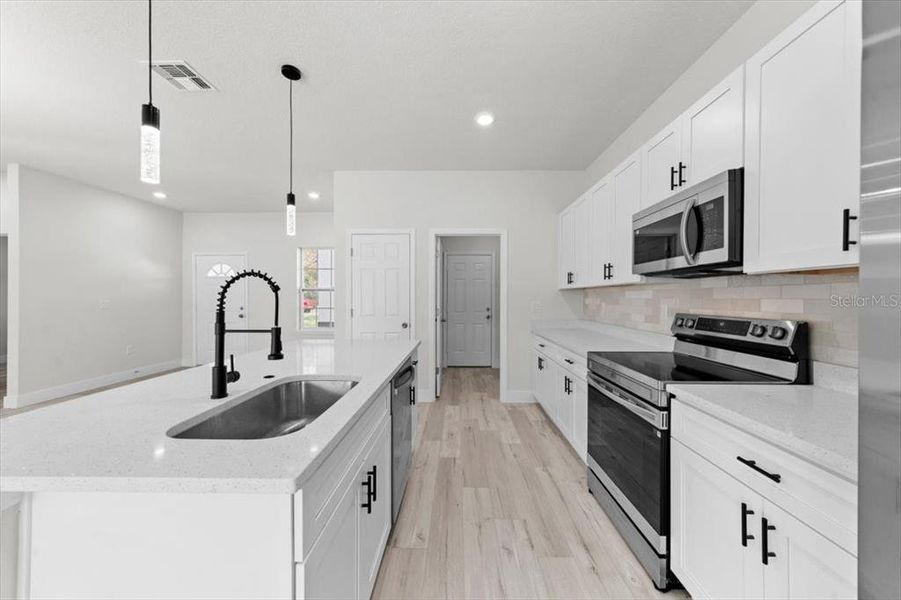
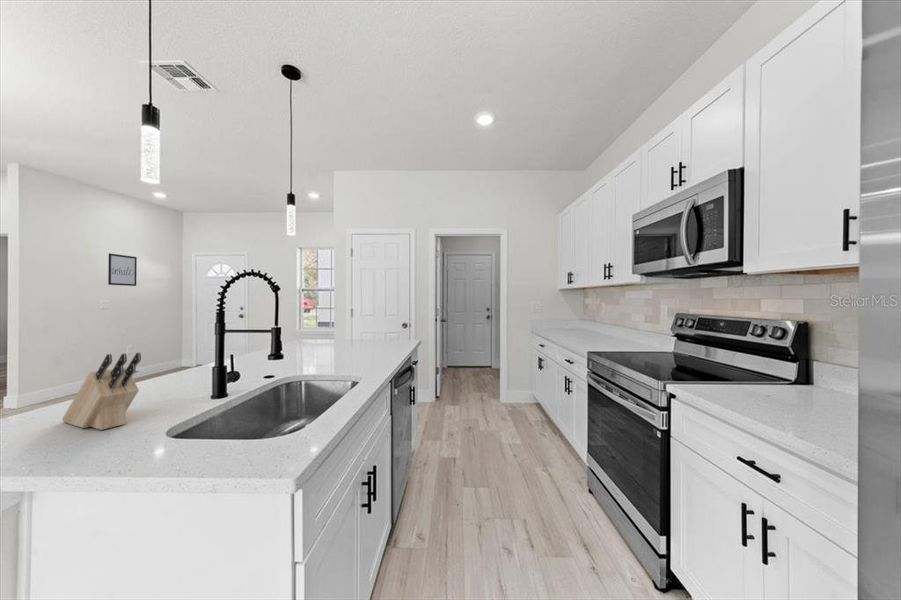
+ knife block [61,352,142,431]
+ wall art [107,252,138,287]
